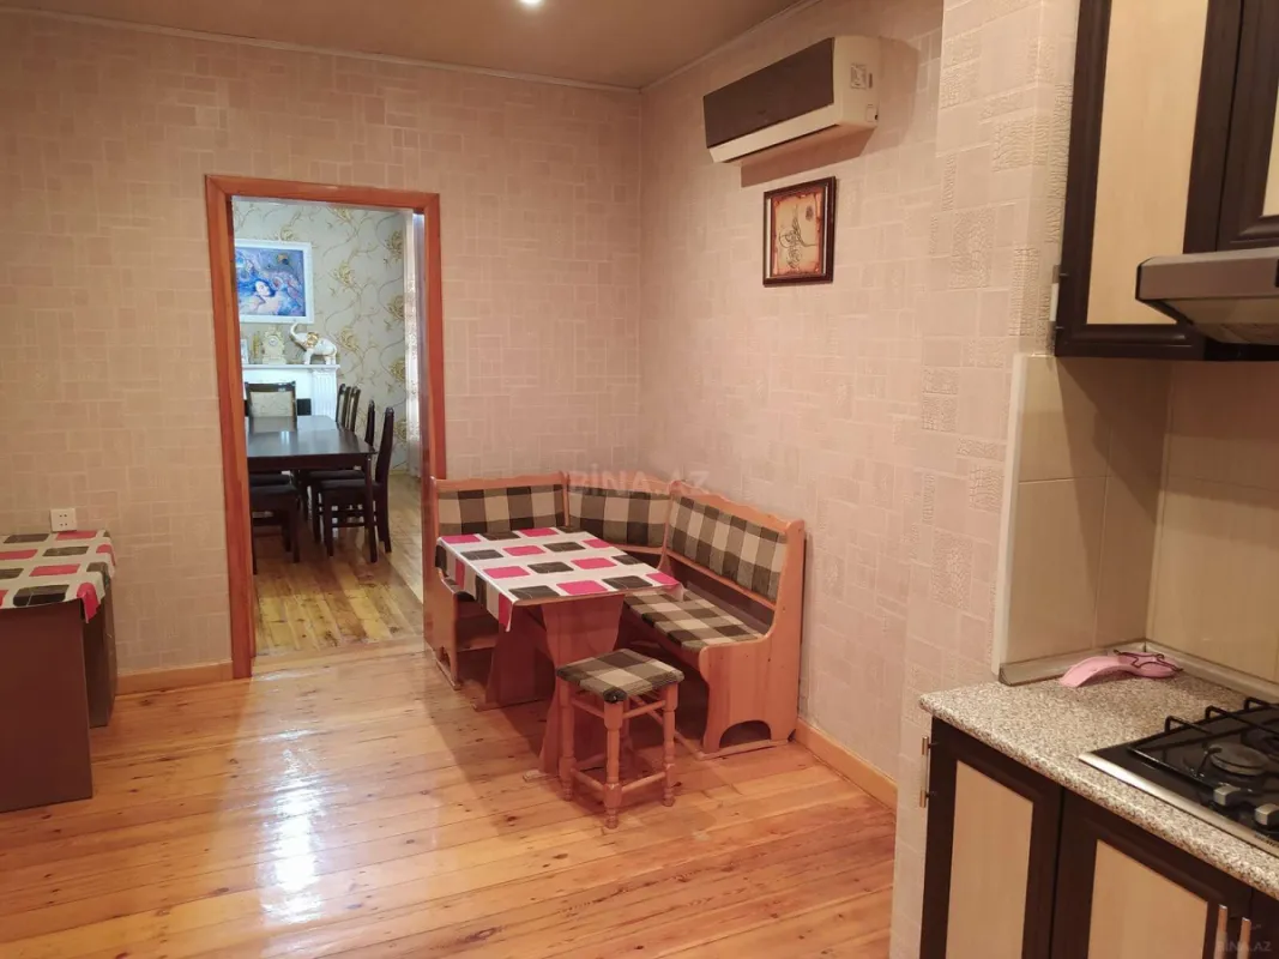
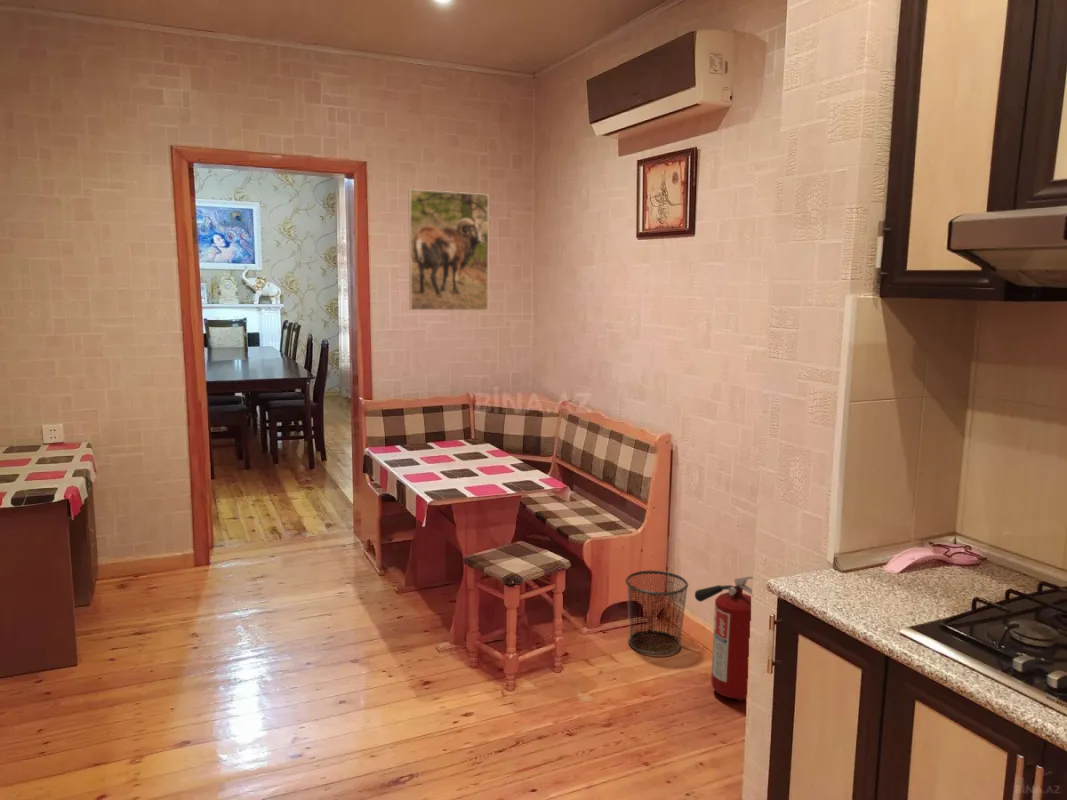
+ waste bin [624,570,689,656]
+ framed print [408,188,490,312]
+ fire extinguisher [694,575,754,702]
